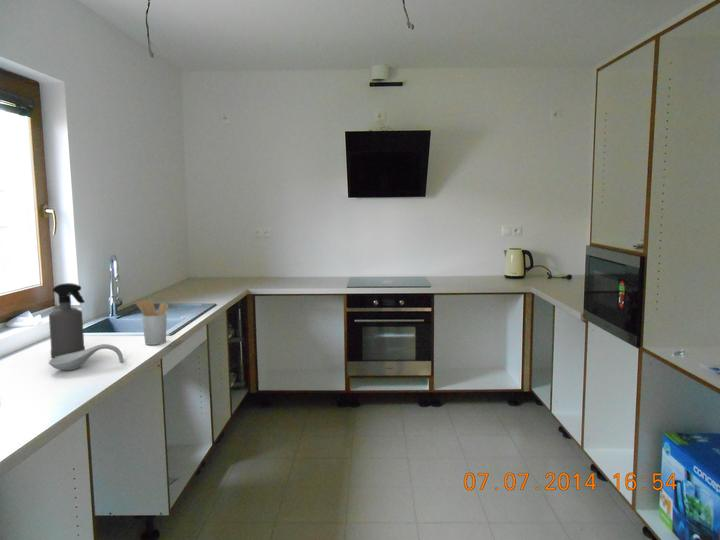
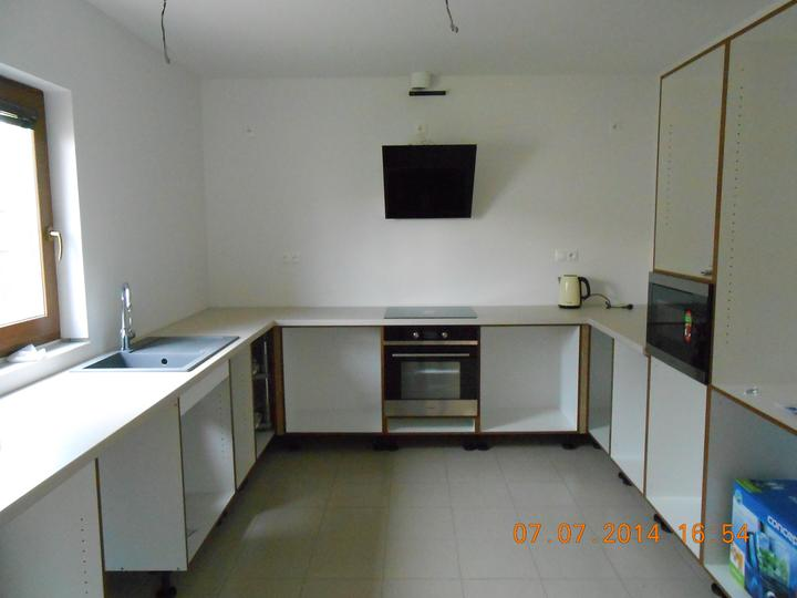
- spray bottle [48,282,86,358]
- utensil holder [134,299,169,346]
- spoon rest [48,343,124,371]
